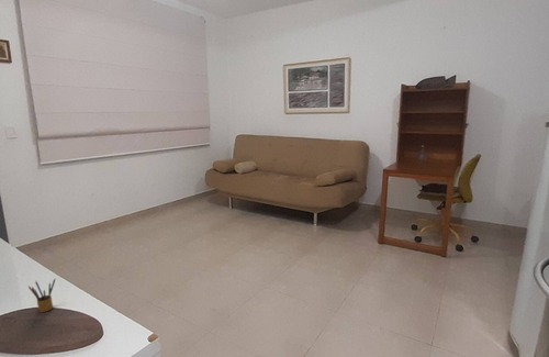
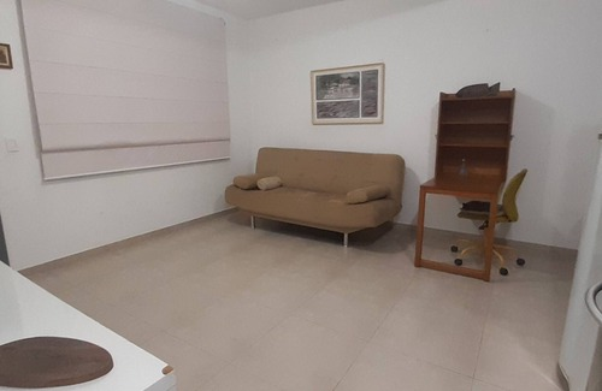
- pencil box [27,278,56,313]
